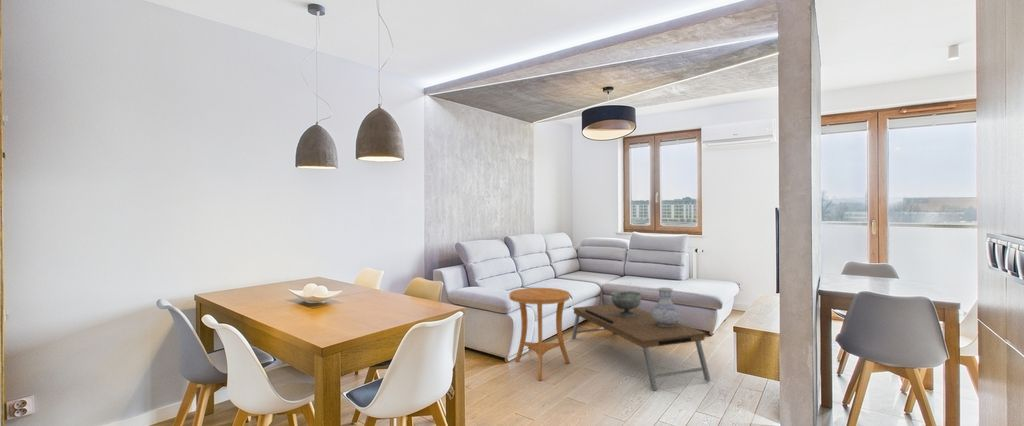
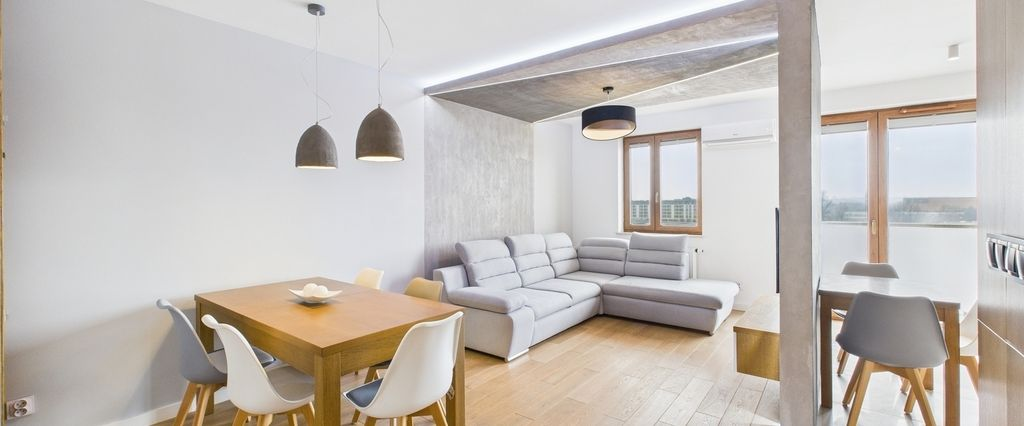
- side table [508,287,571,381]
- vase [651,286,681,327]
- coffee table [571,303,712,391]
- decorative bowl [611,290,642,317]
